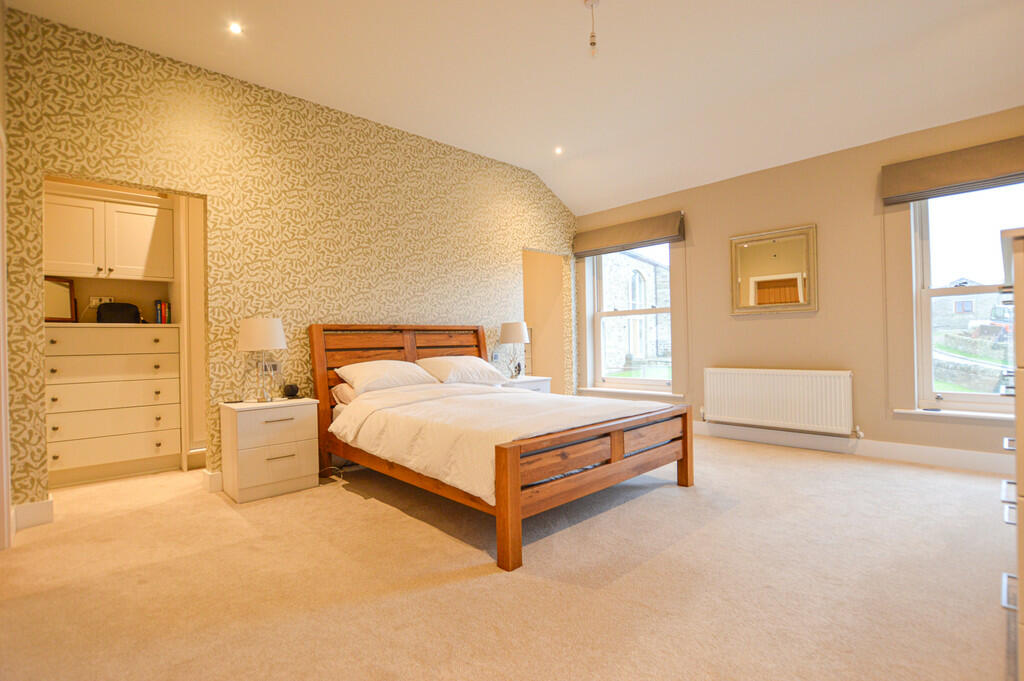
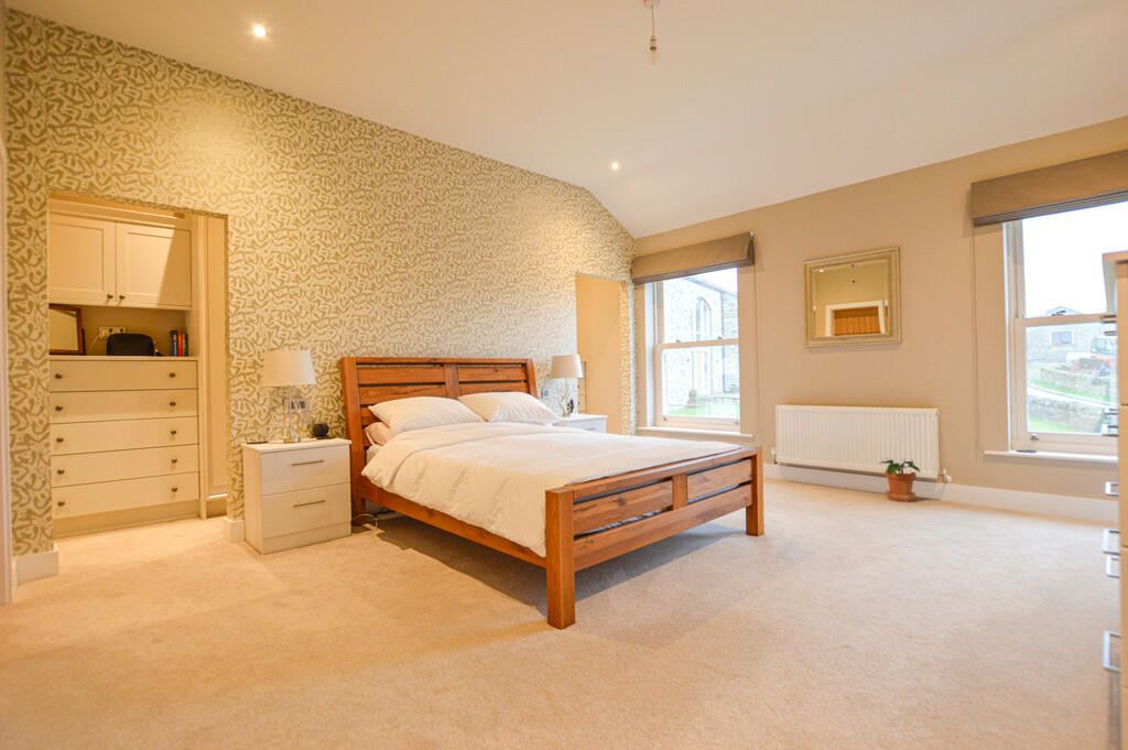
+ potted plant [878,458,921,503]
